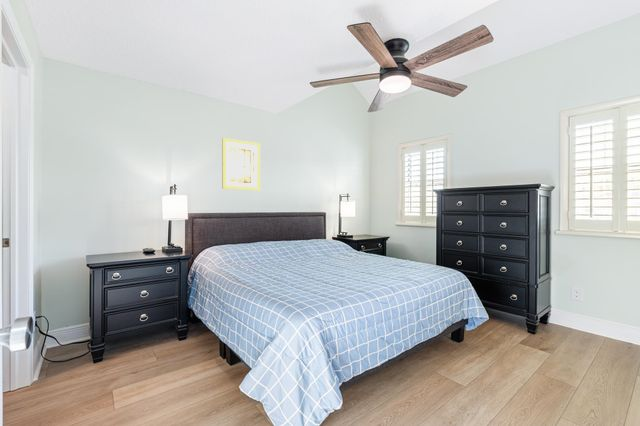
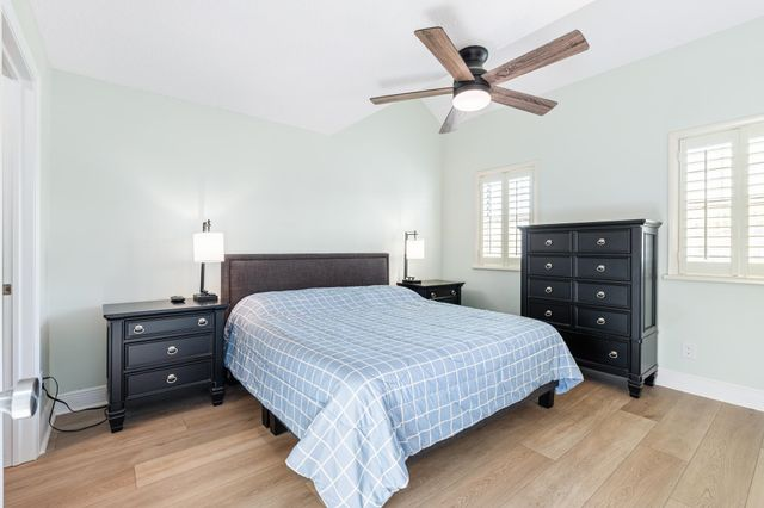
- wall art [221,137,261,191]
